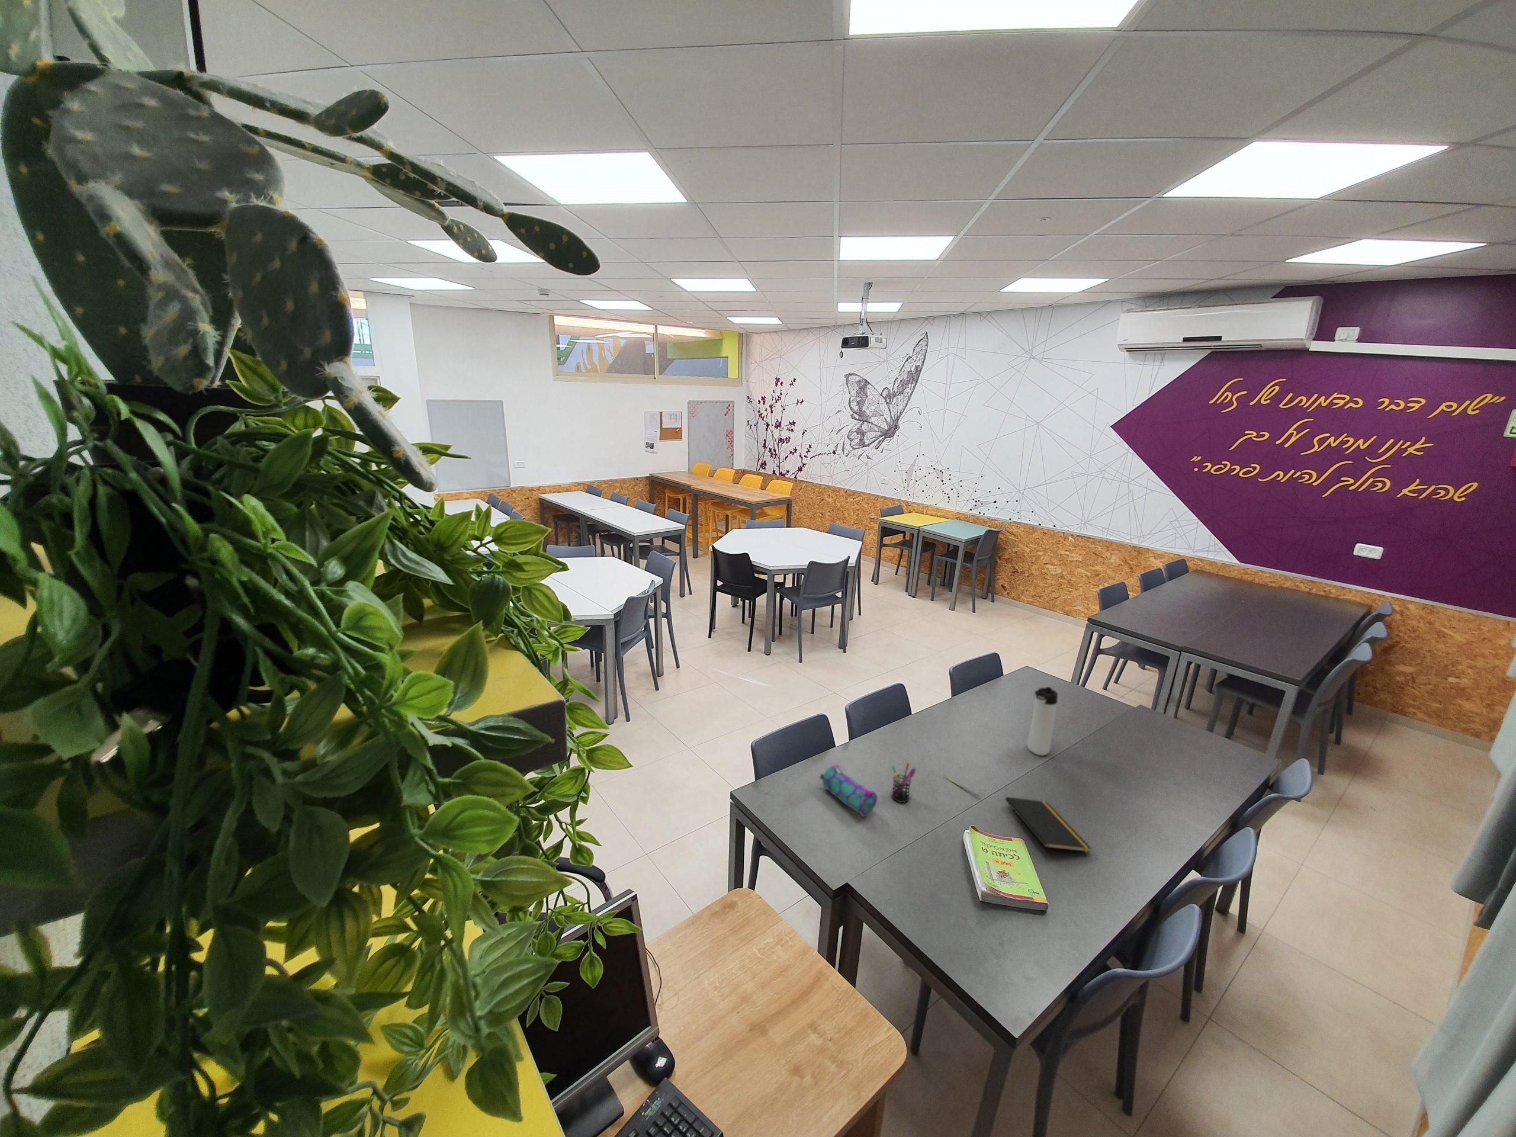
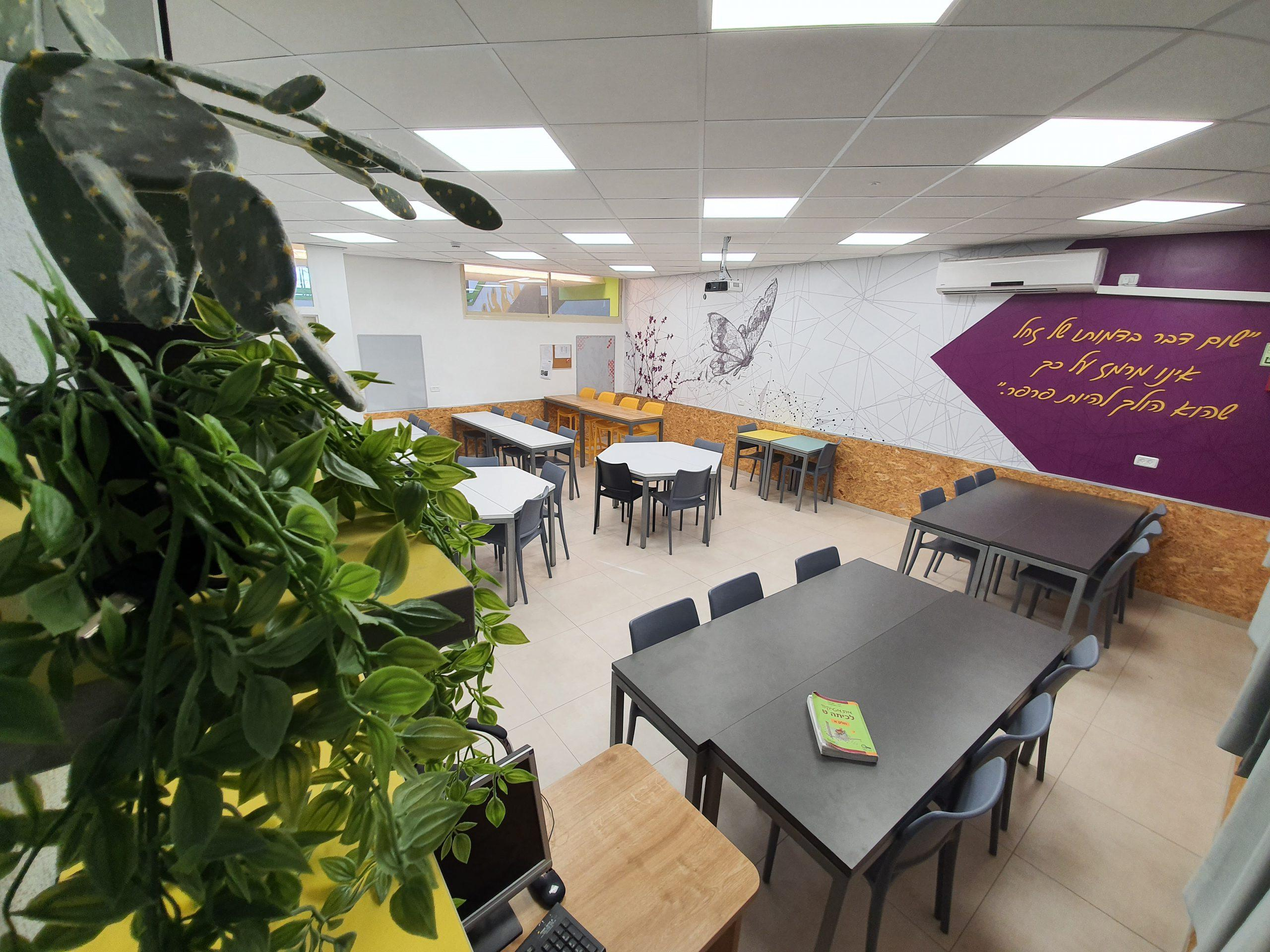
- pencil case [819,764,879,817]
- thermos bottle [1027,687,1059,756]
- pen holder [892,762,917,803]
- notepad [1004,797,1092,858]
- pen [943,775,982,798]
